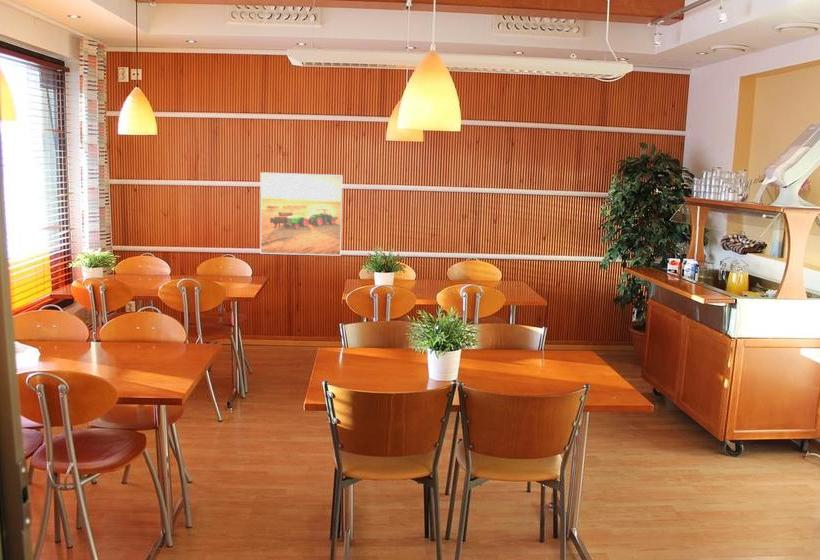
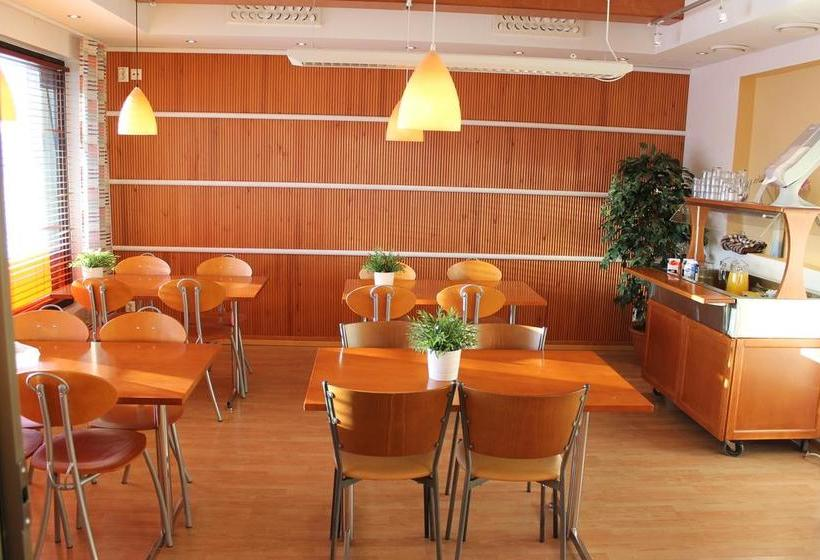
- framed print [259,171,344,257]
